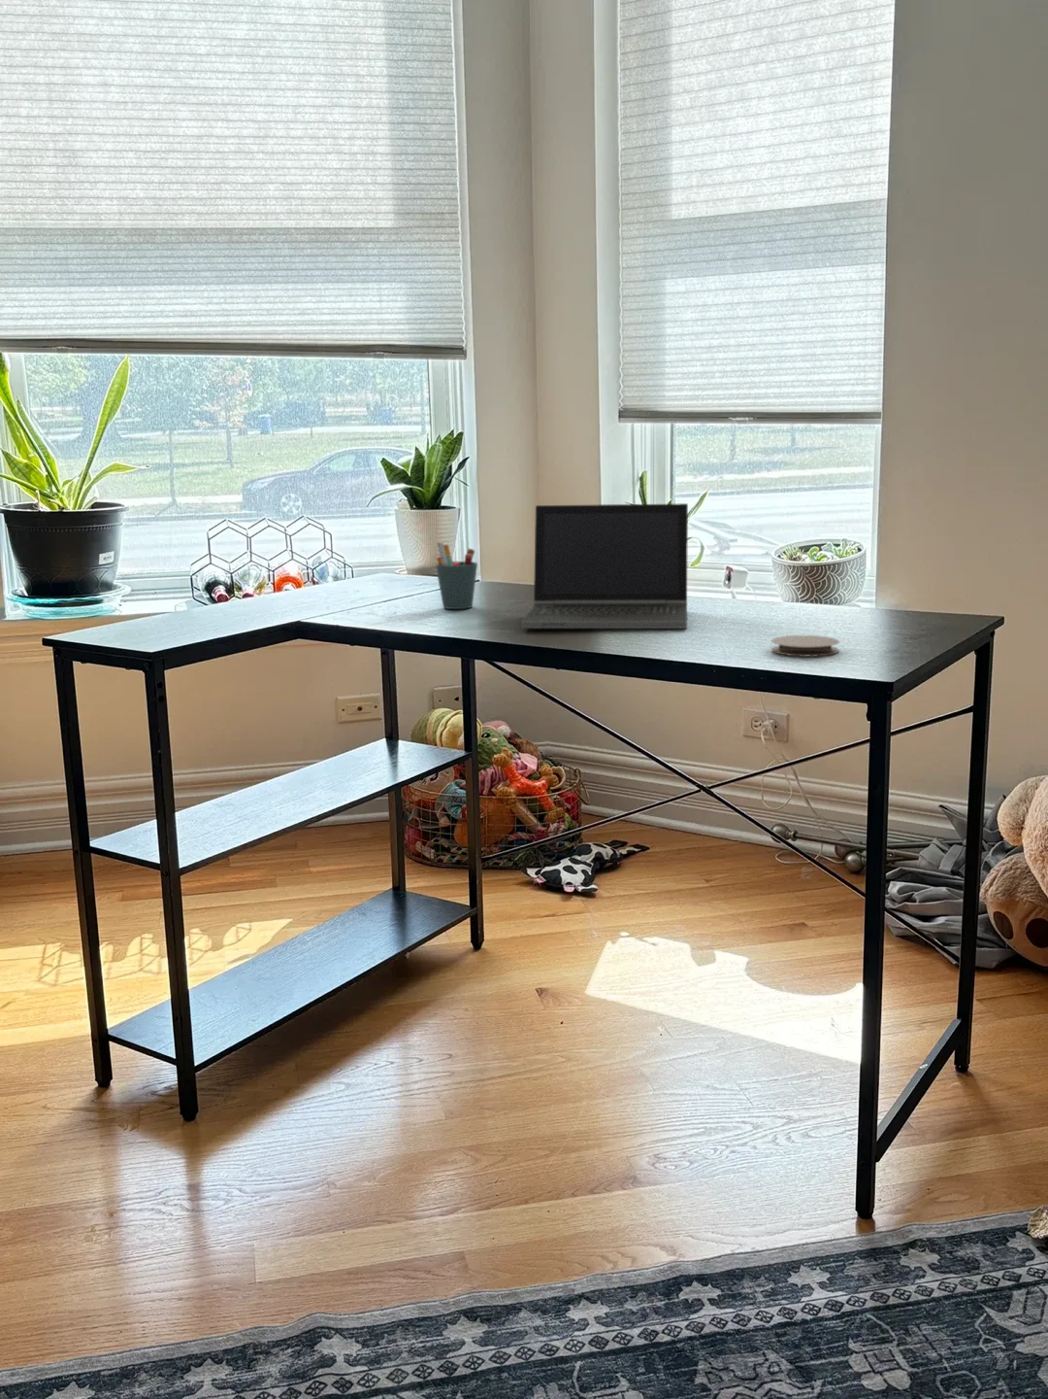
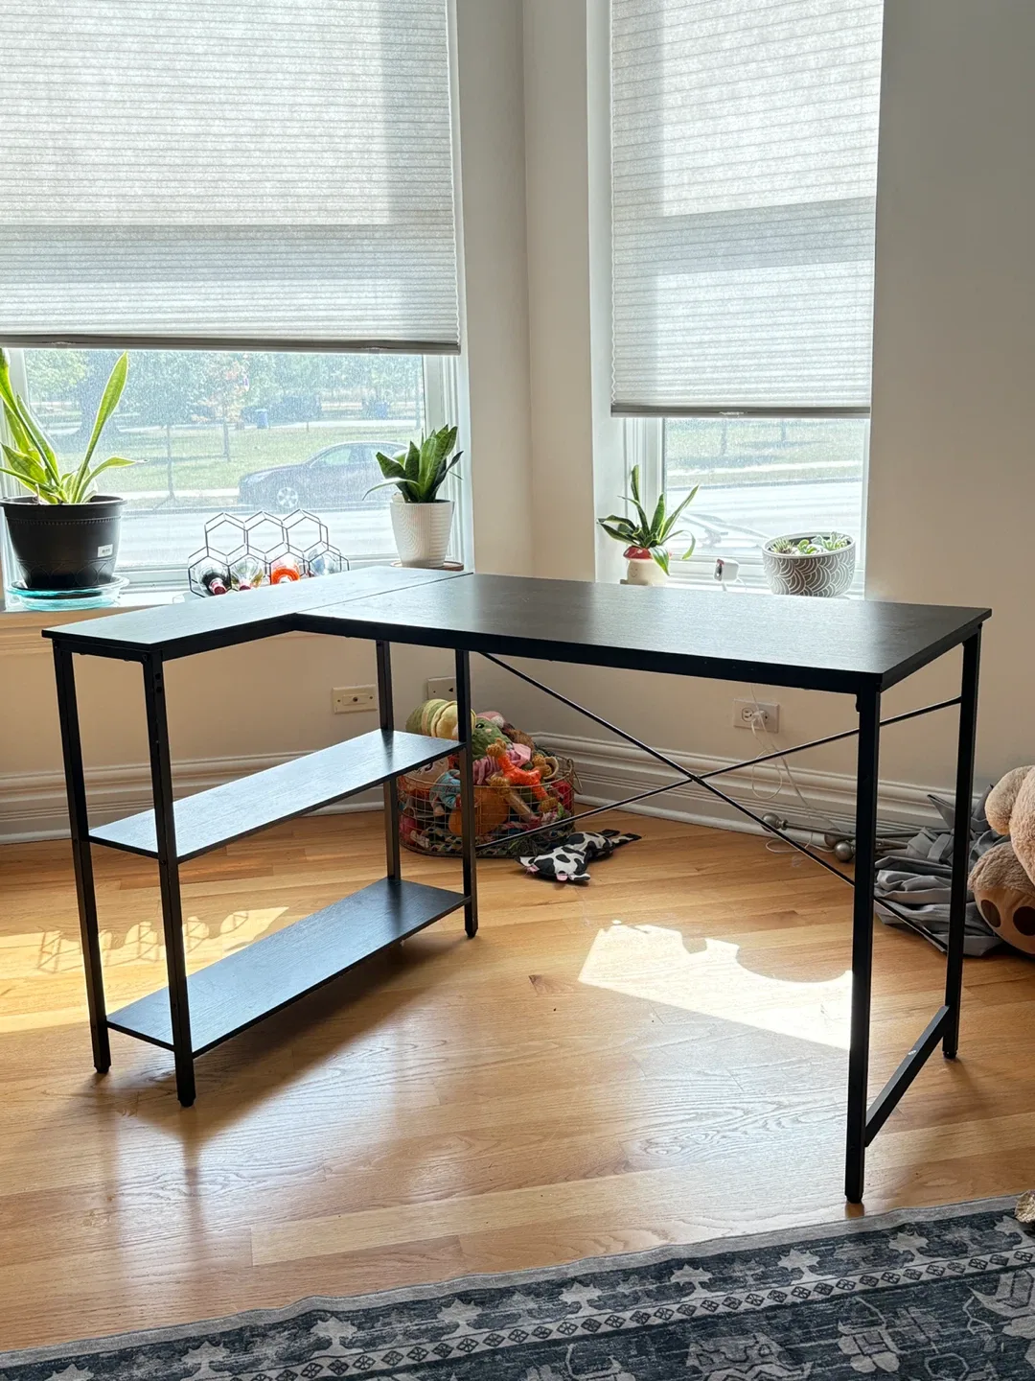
- pen holder [435,541,479,610]
- coaster [769,635,840,658]
- laptop computer [520,502,689,629]
